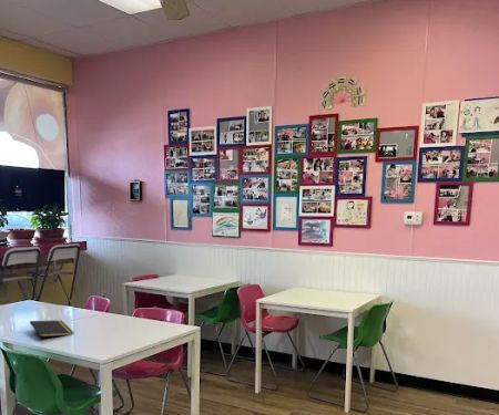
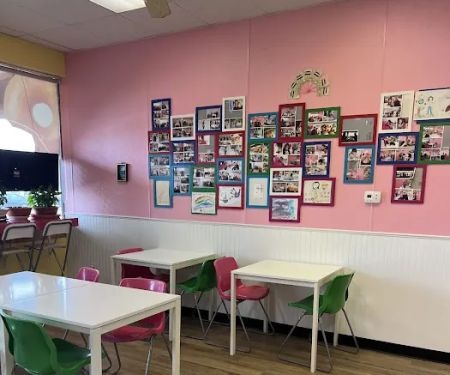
- notepad [29,319,74,342]
